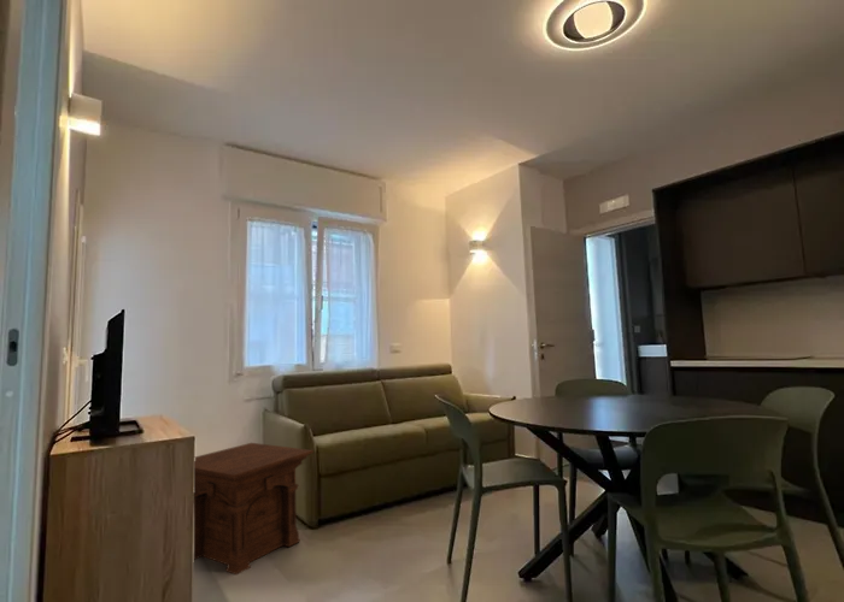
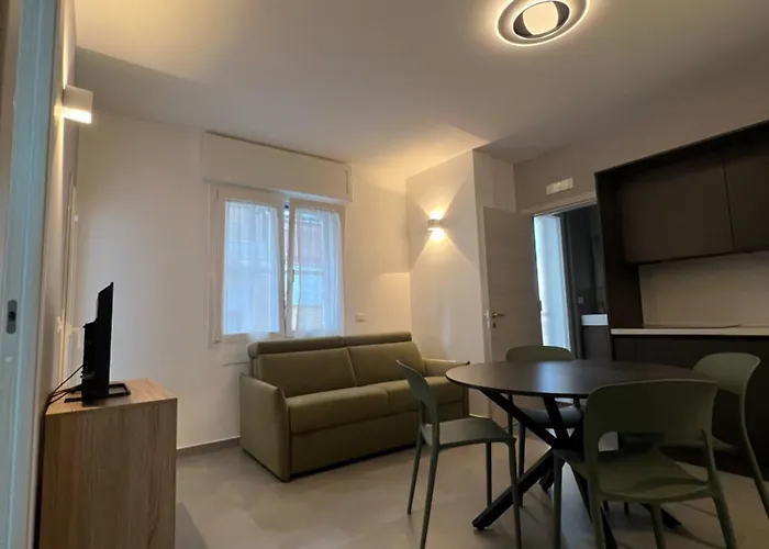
- side table [193,442,315,576]
